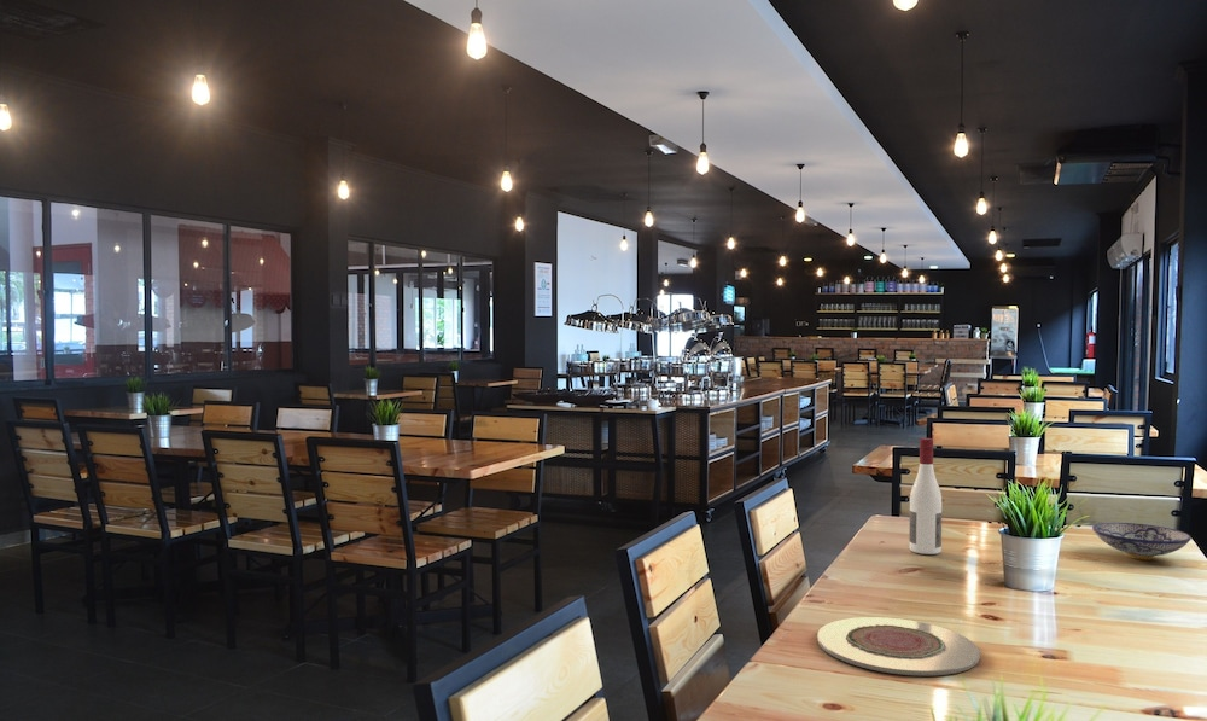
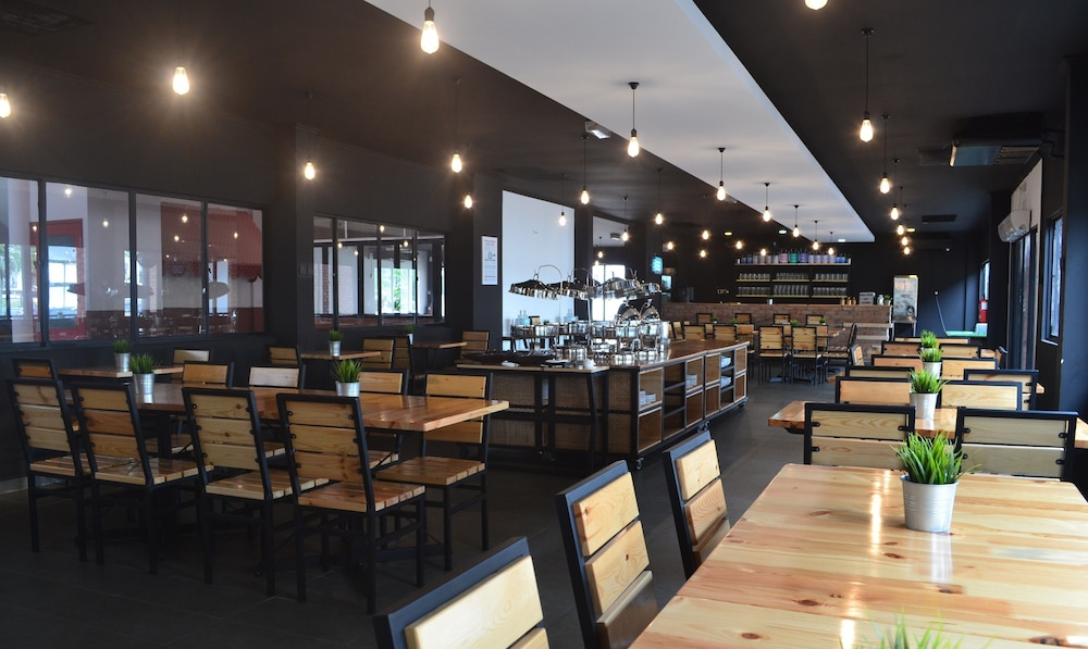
- alcohol [908,437,943,556]
- bowl [1091,522,1193,560]
- plate [816,616,981,678]
